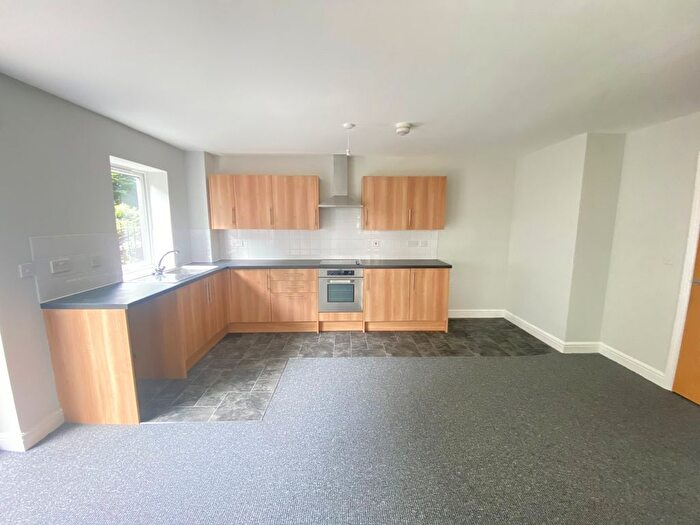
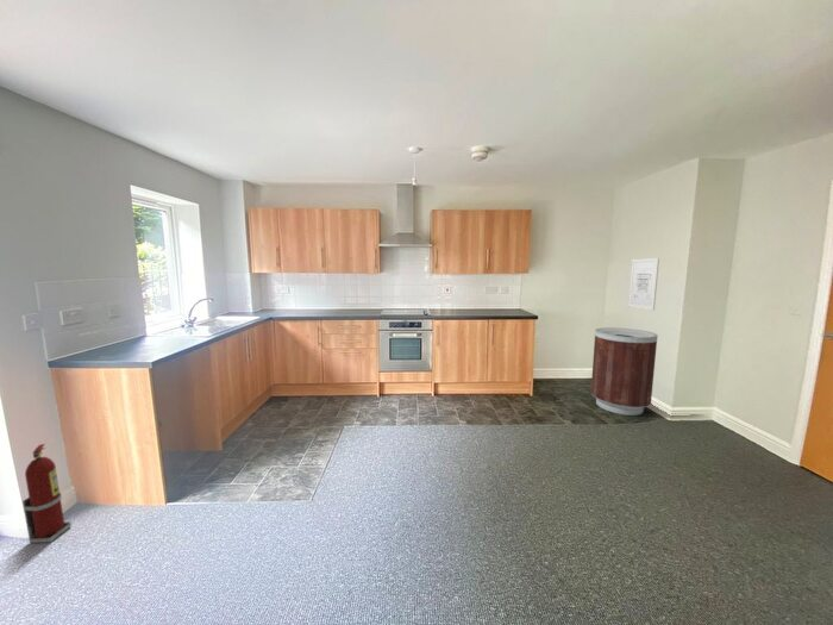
+ trash can [590,326,659,417]
+ fire extinguisher [21,443,73,544]
+ wall art [627,257,660,312]
